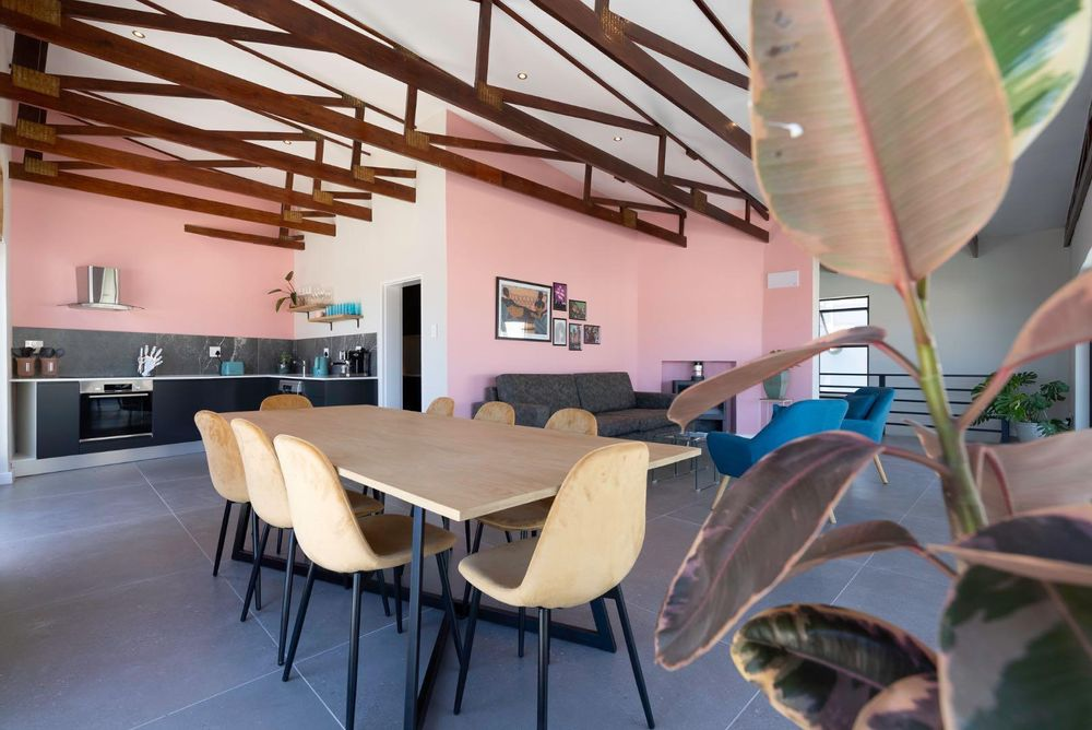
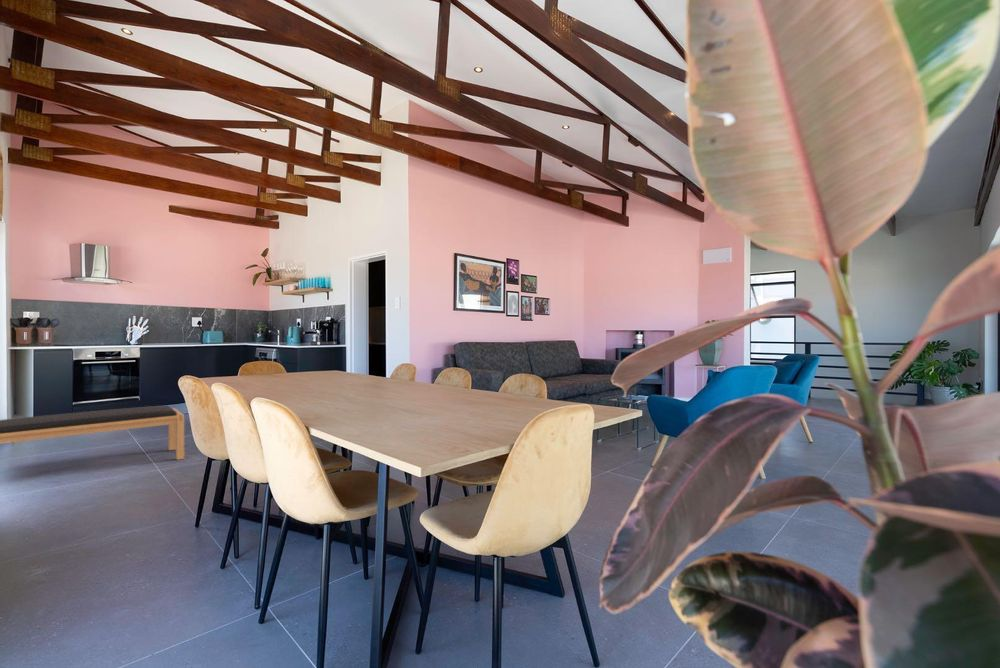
+ bench [0,404,185,461]
